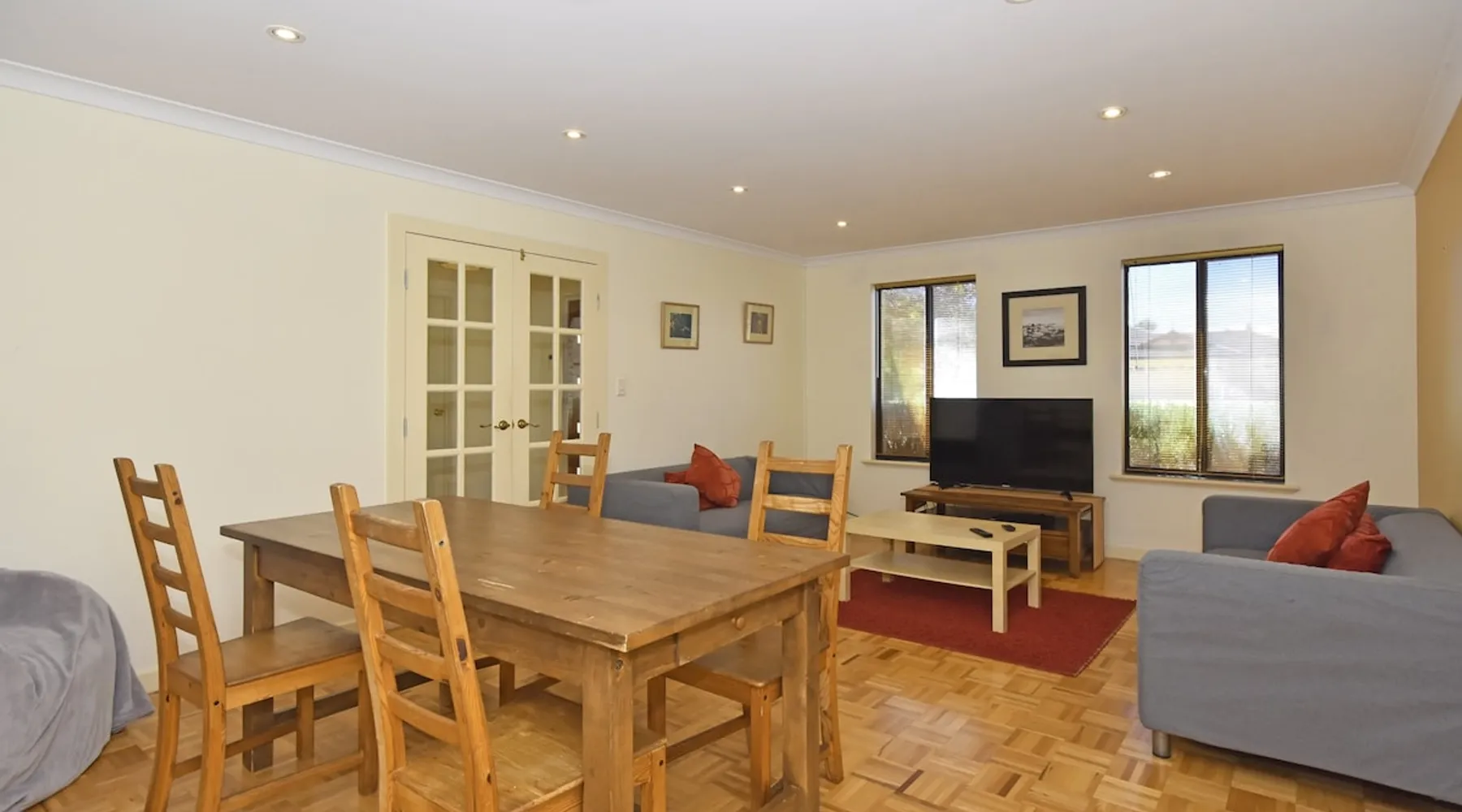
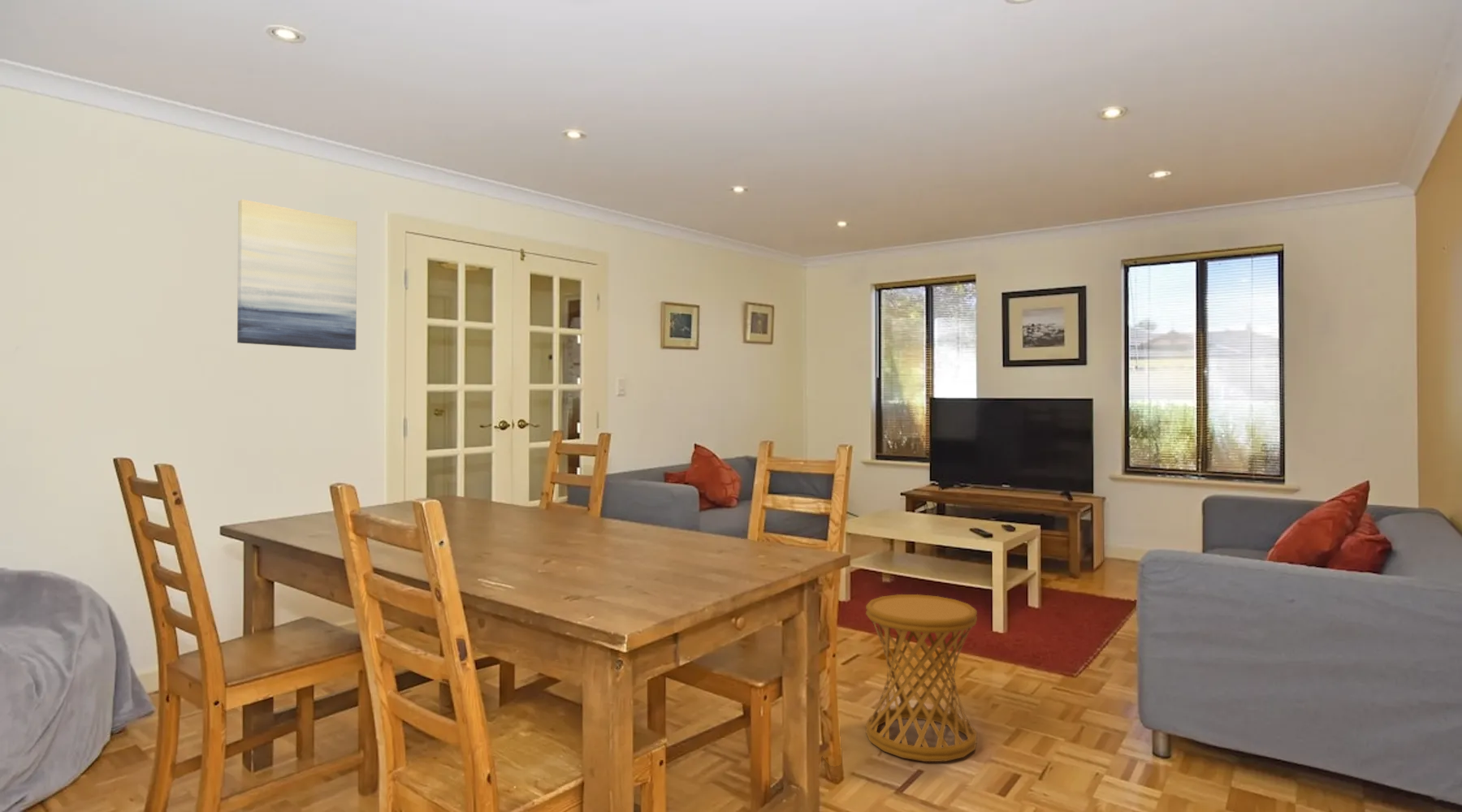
+ wall art [236,198,357,351]
+ side table [865,594,978,762]
